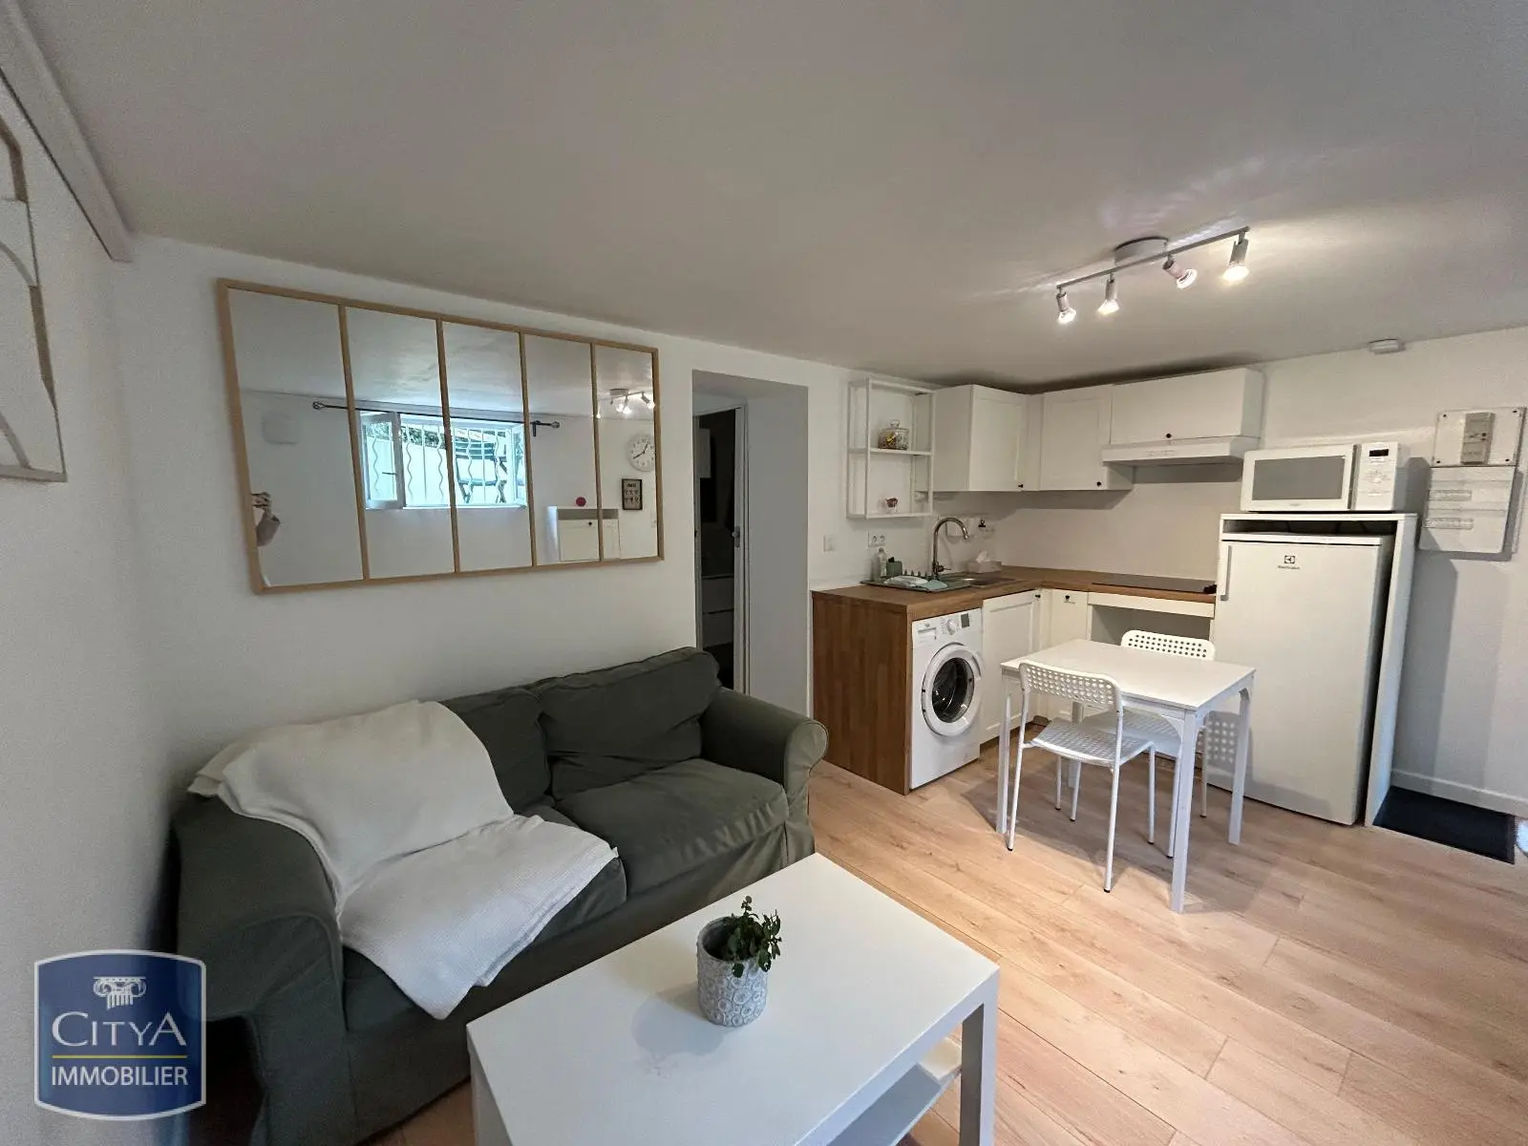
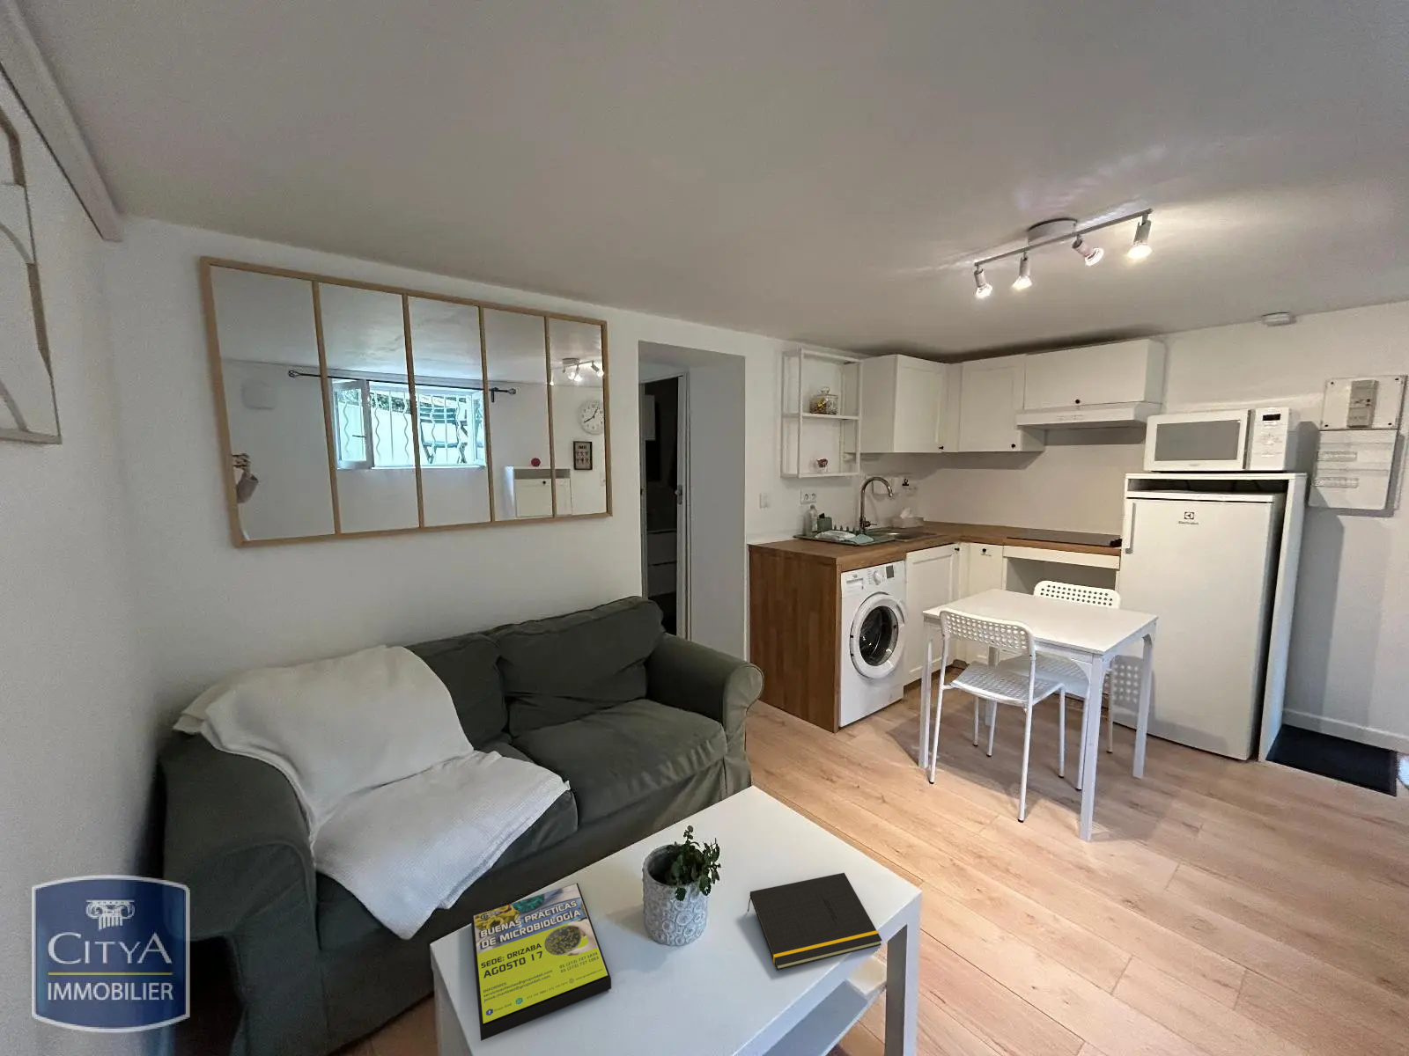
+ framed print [470,882,612,1042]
+ notepad [747,872,883,972]
